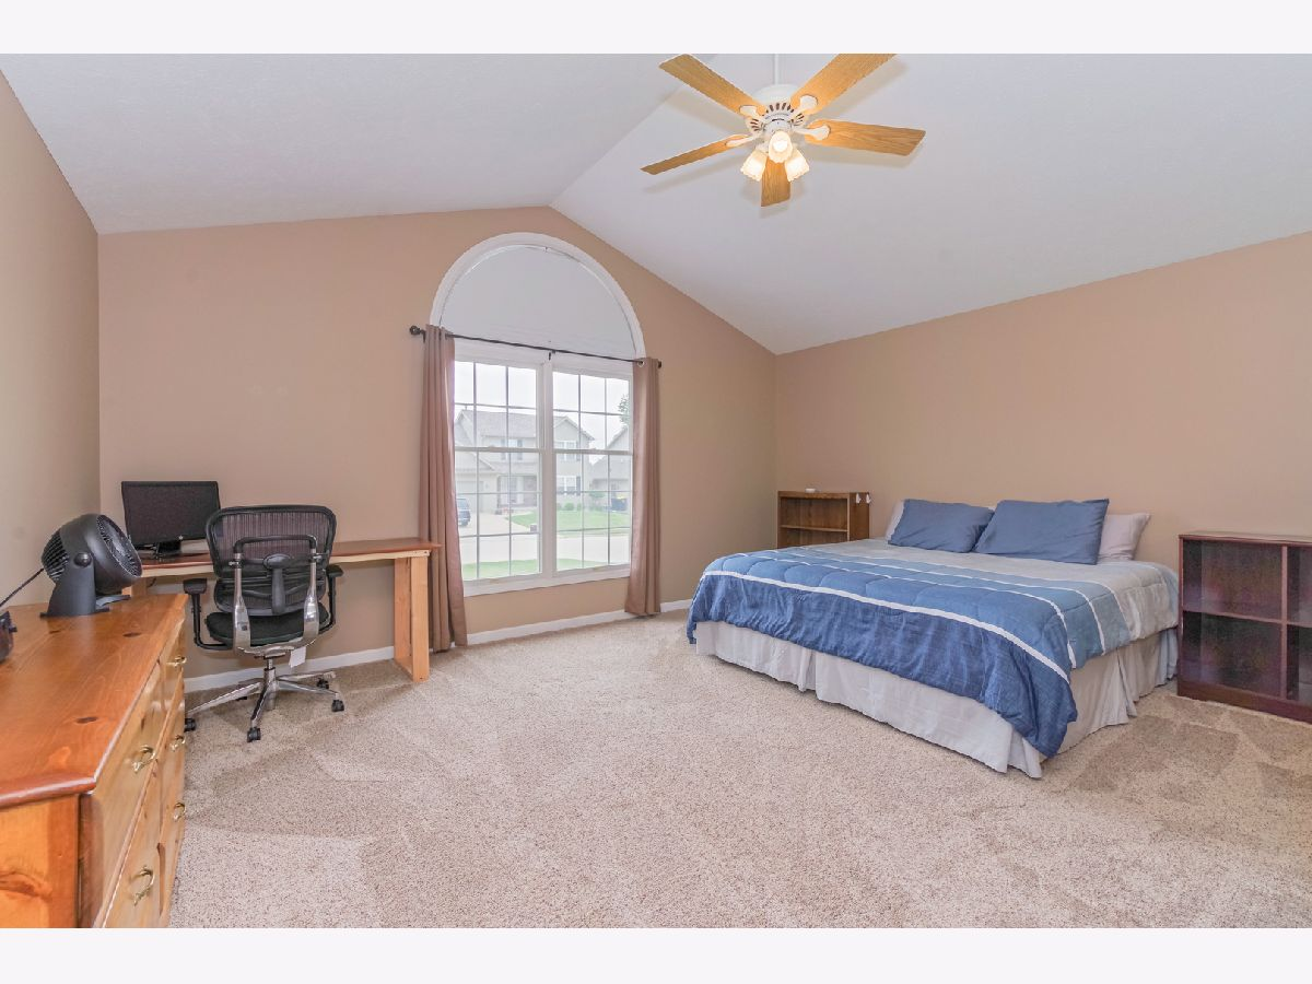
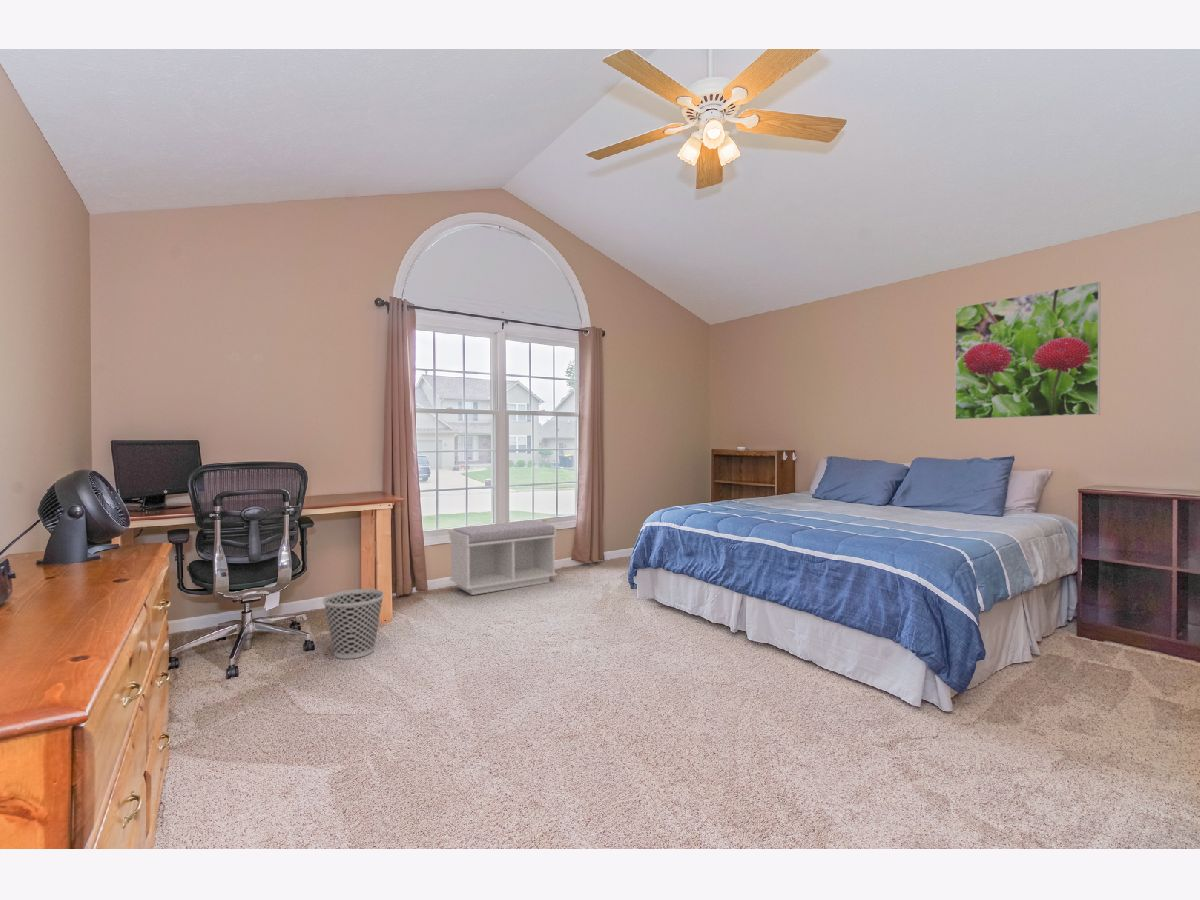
+ bench [448,520,557,596]
+ wastebasket [322,588,385,660]
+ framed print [954,281,1102,421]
